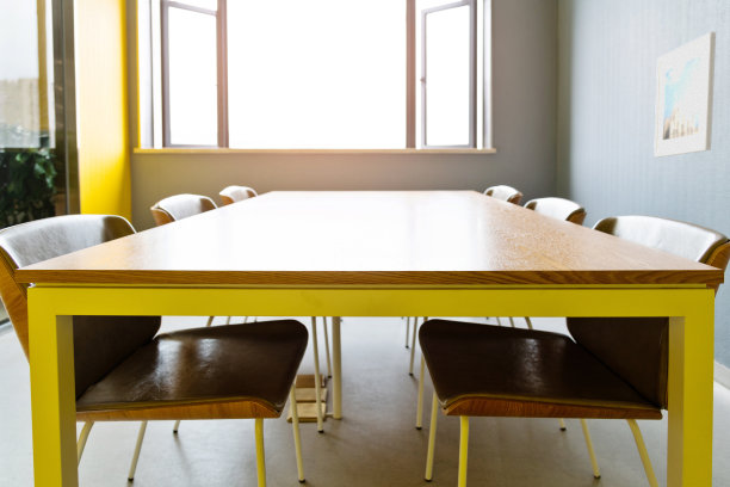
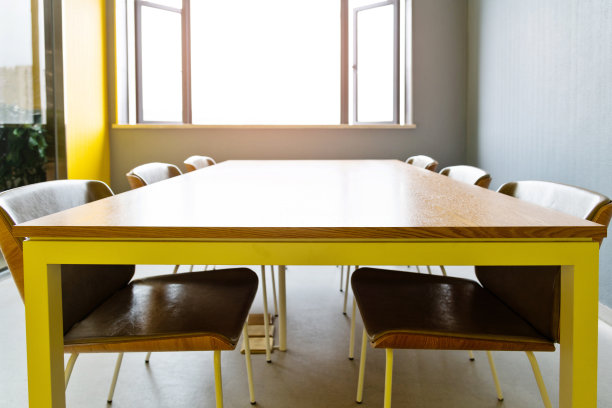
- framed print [652,31,717,159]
